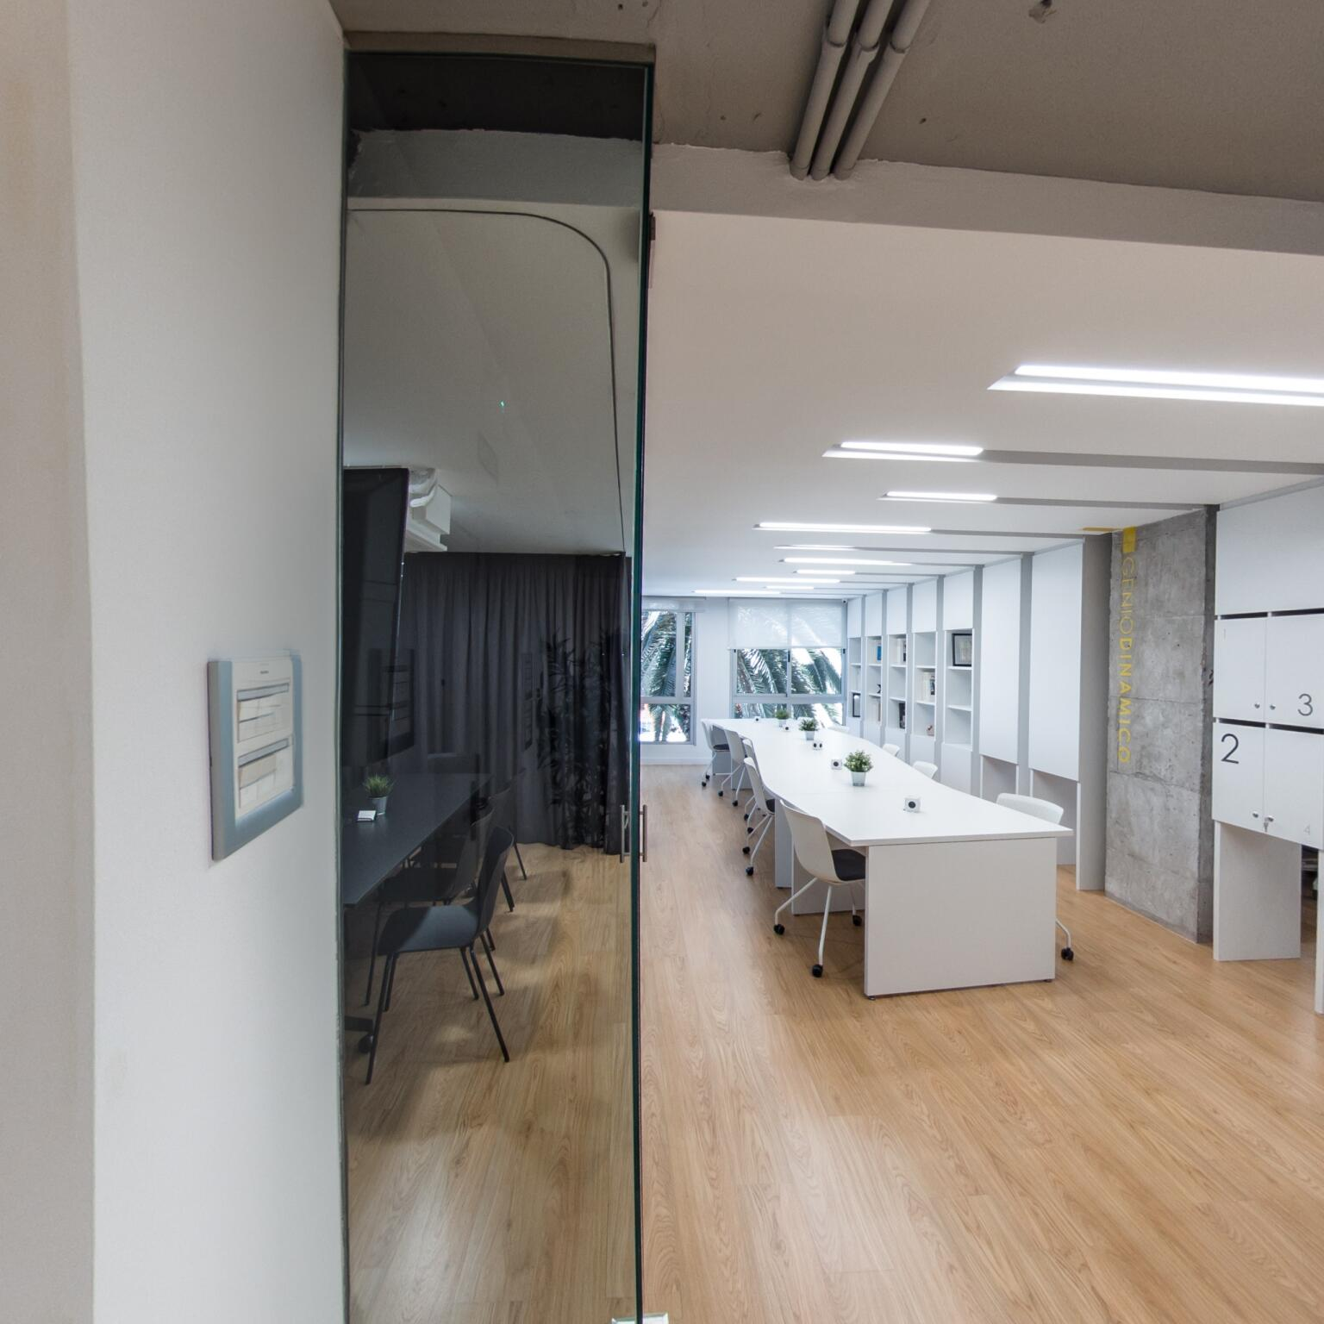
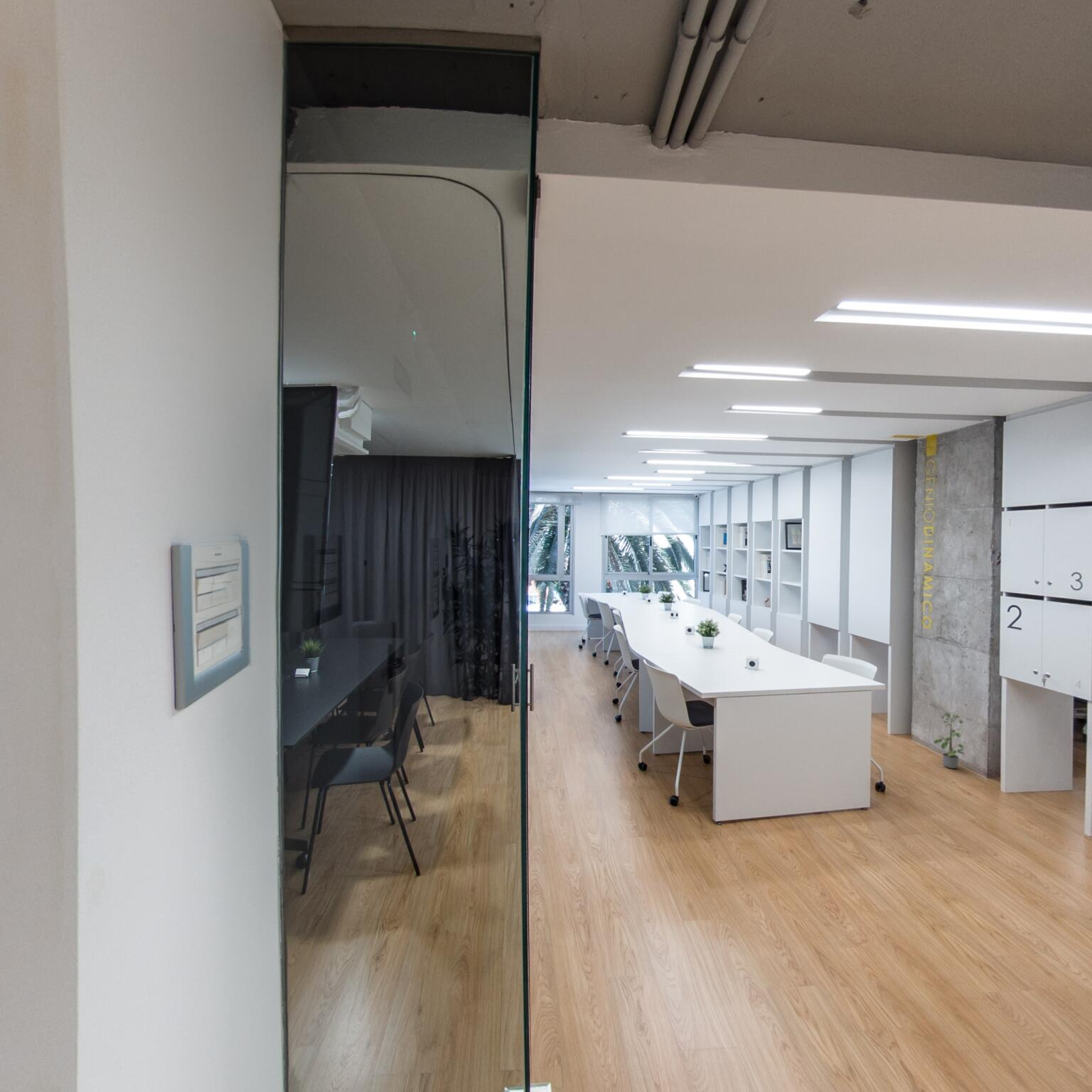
+ potted plant [933,711,965,769]
